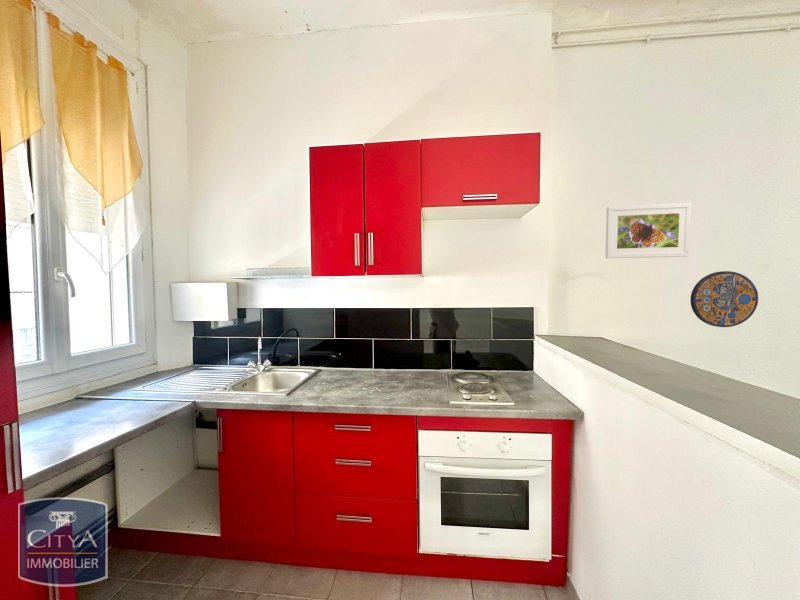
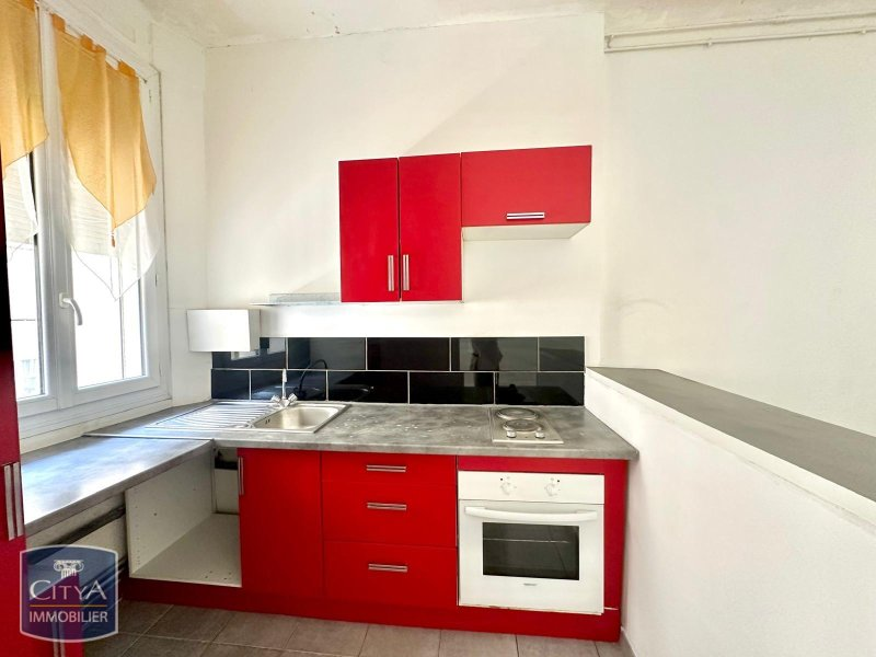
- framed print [605,202,692,259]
- manhole cover [689,270,759,328]
